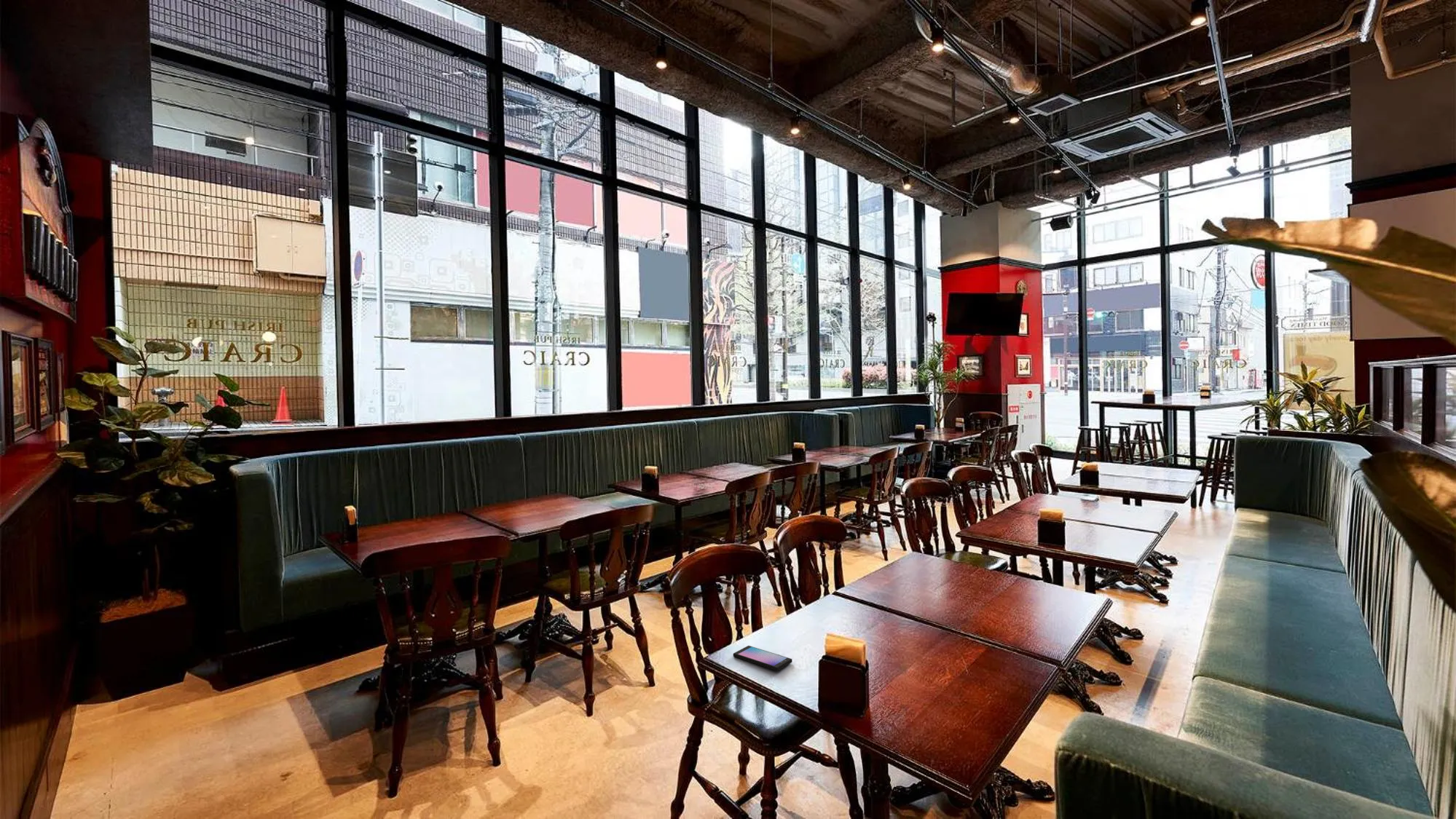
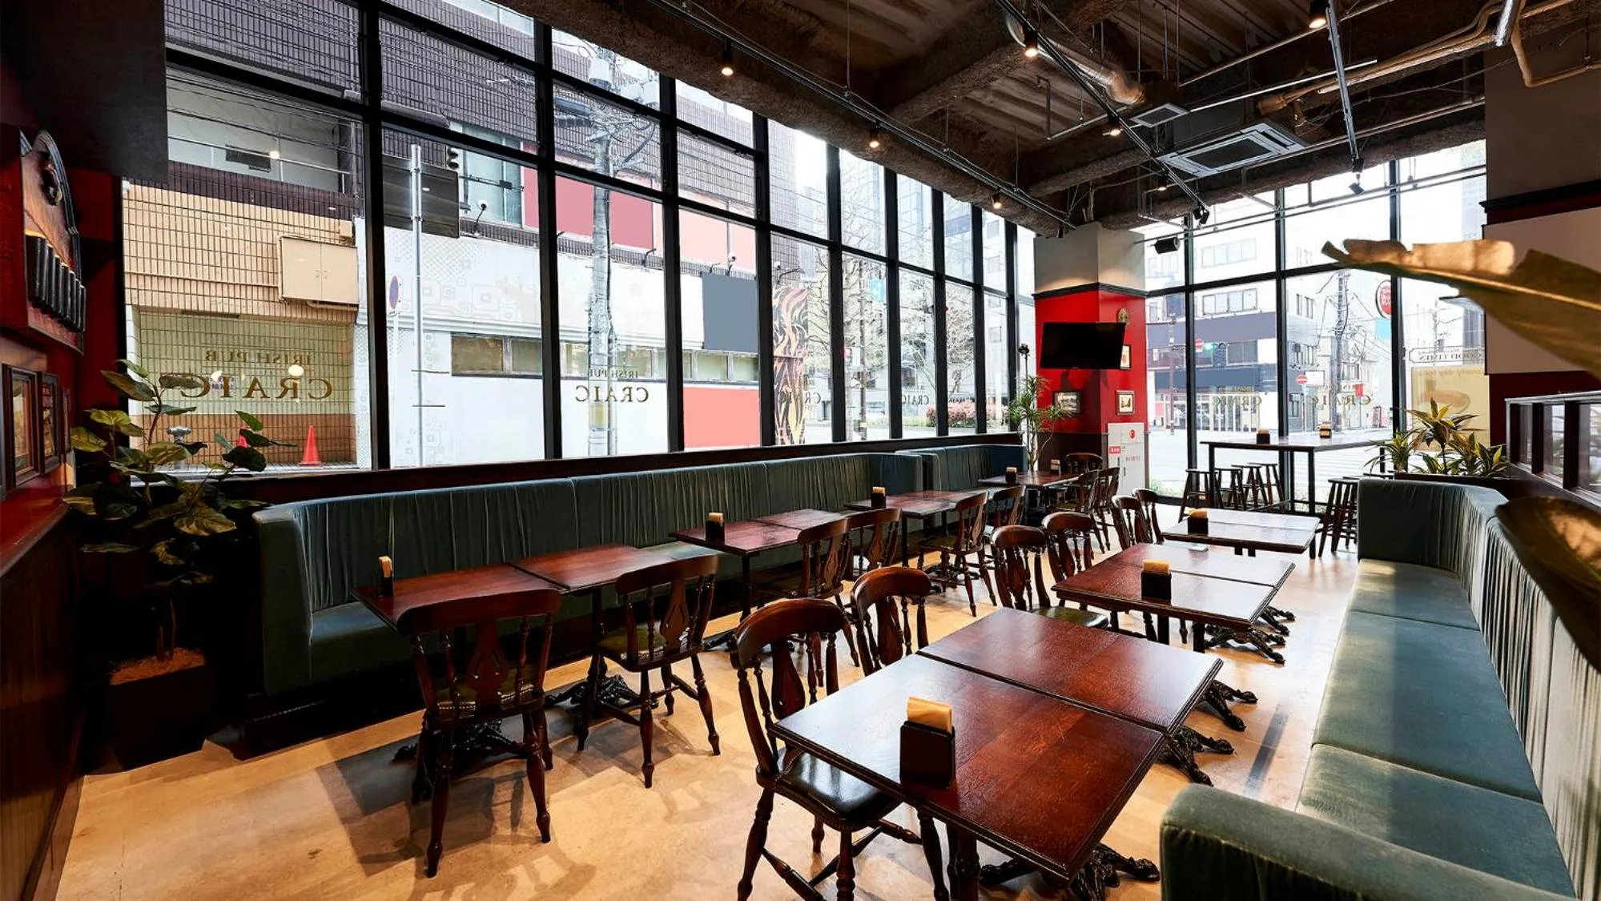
- smartphone [733,645,793,672]
